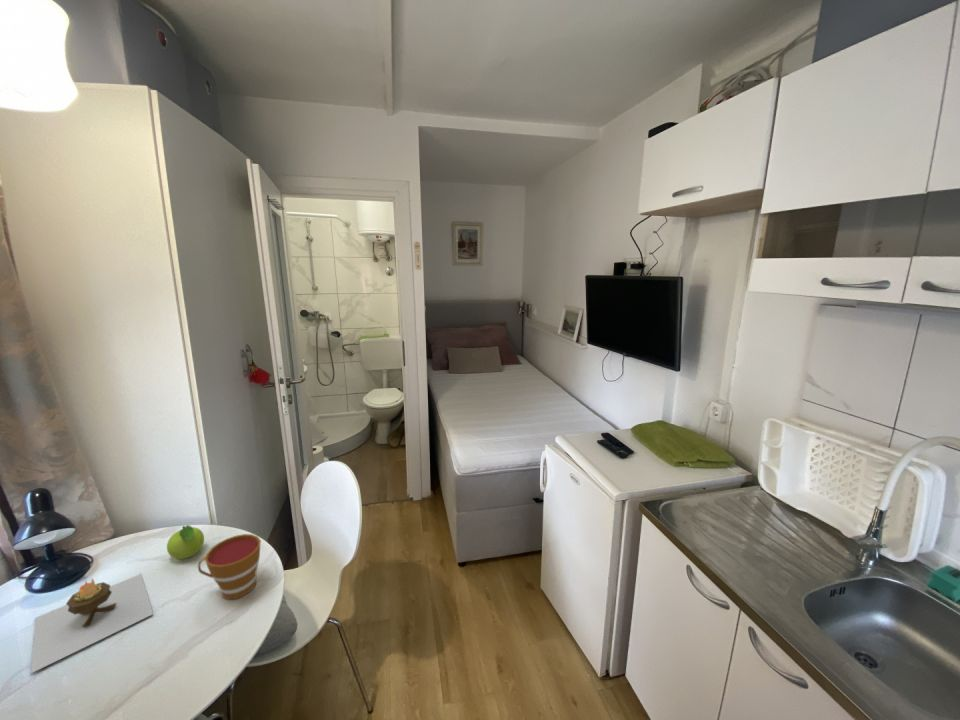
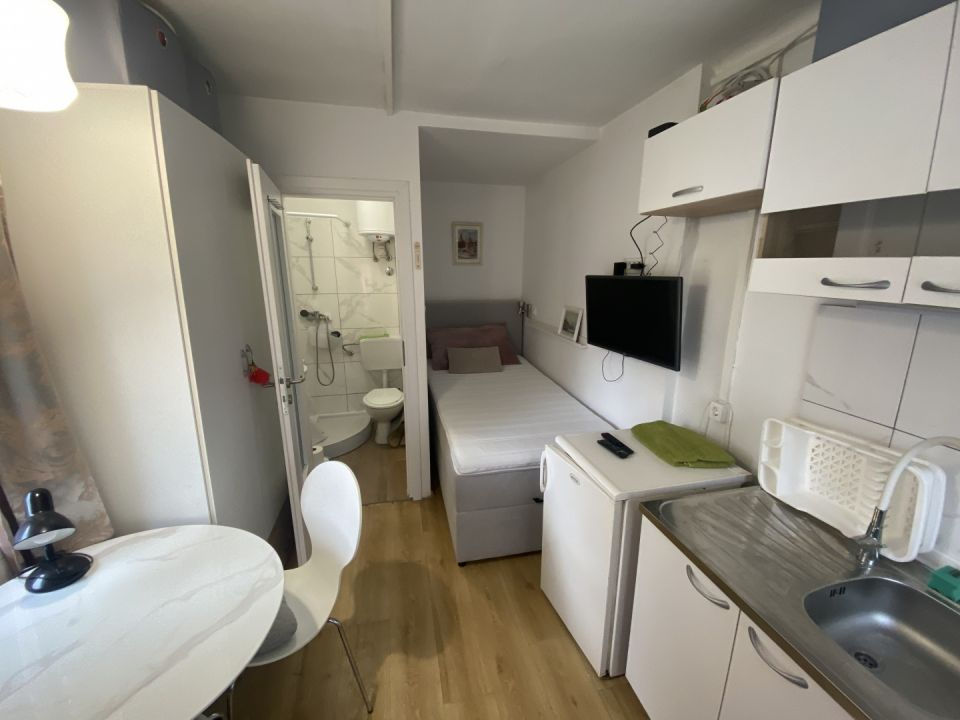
- cup [197,533,262,600]
- fruit [166,524,205,560]
- candle [30,573,153,674]
